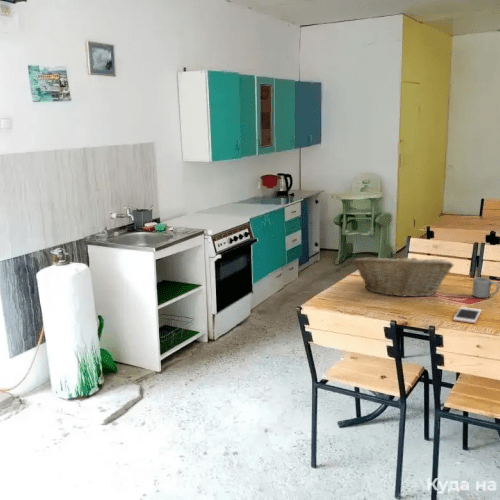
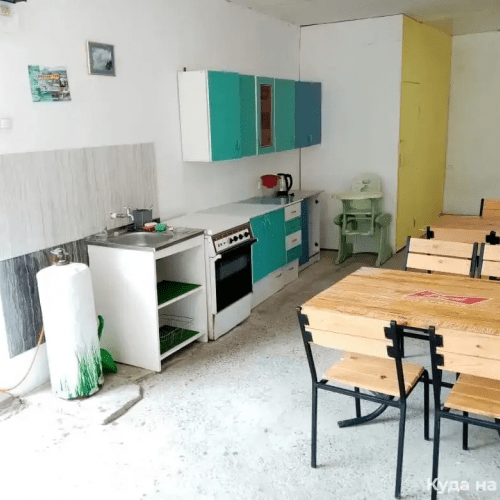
- fruit basket [351,252,454,298]
- mug [471,276,500,299]
- cell phone [452,306,482,324]
